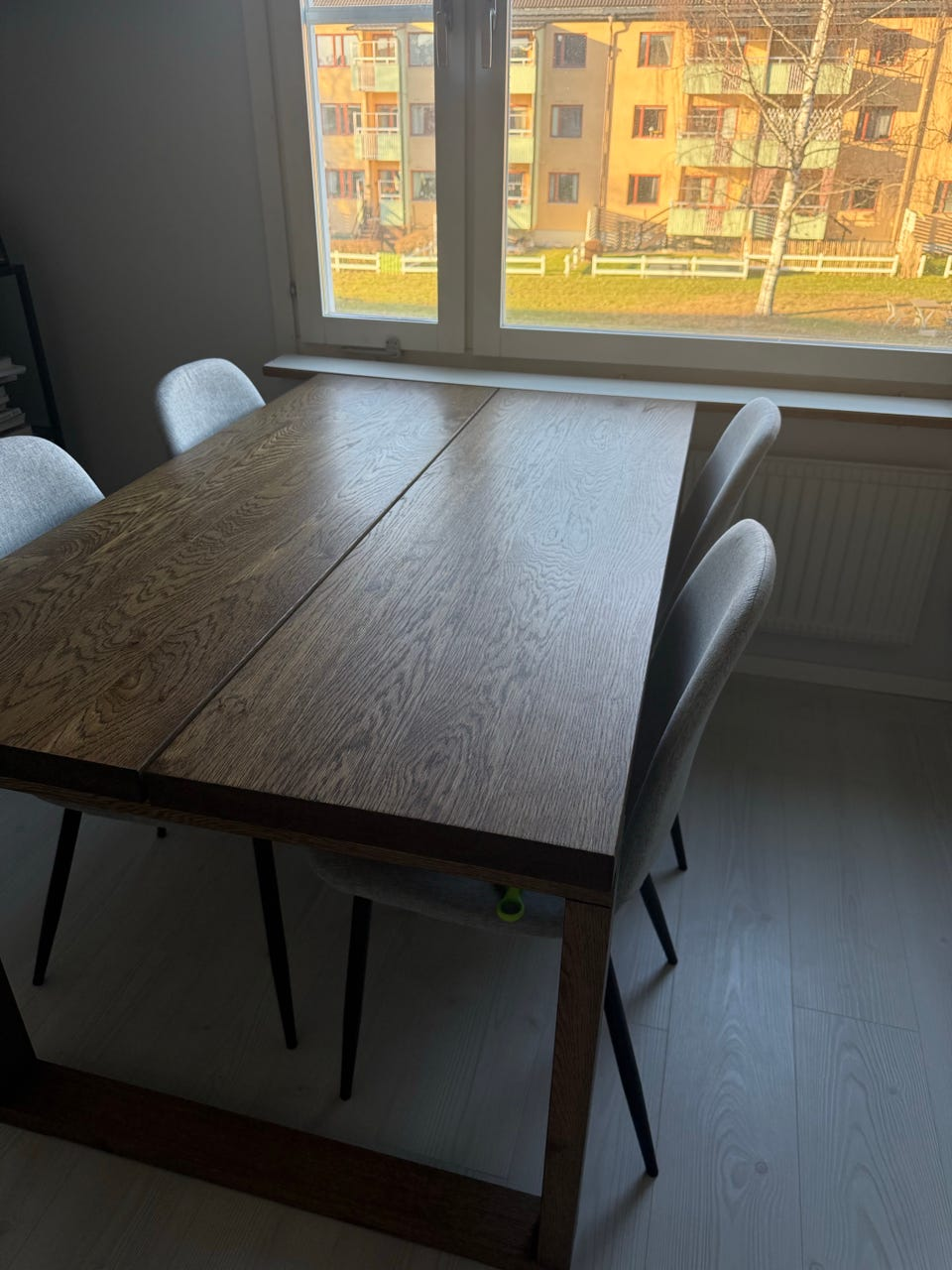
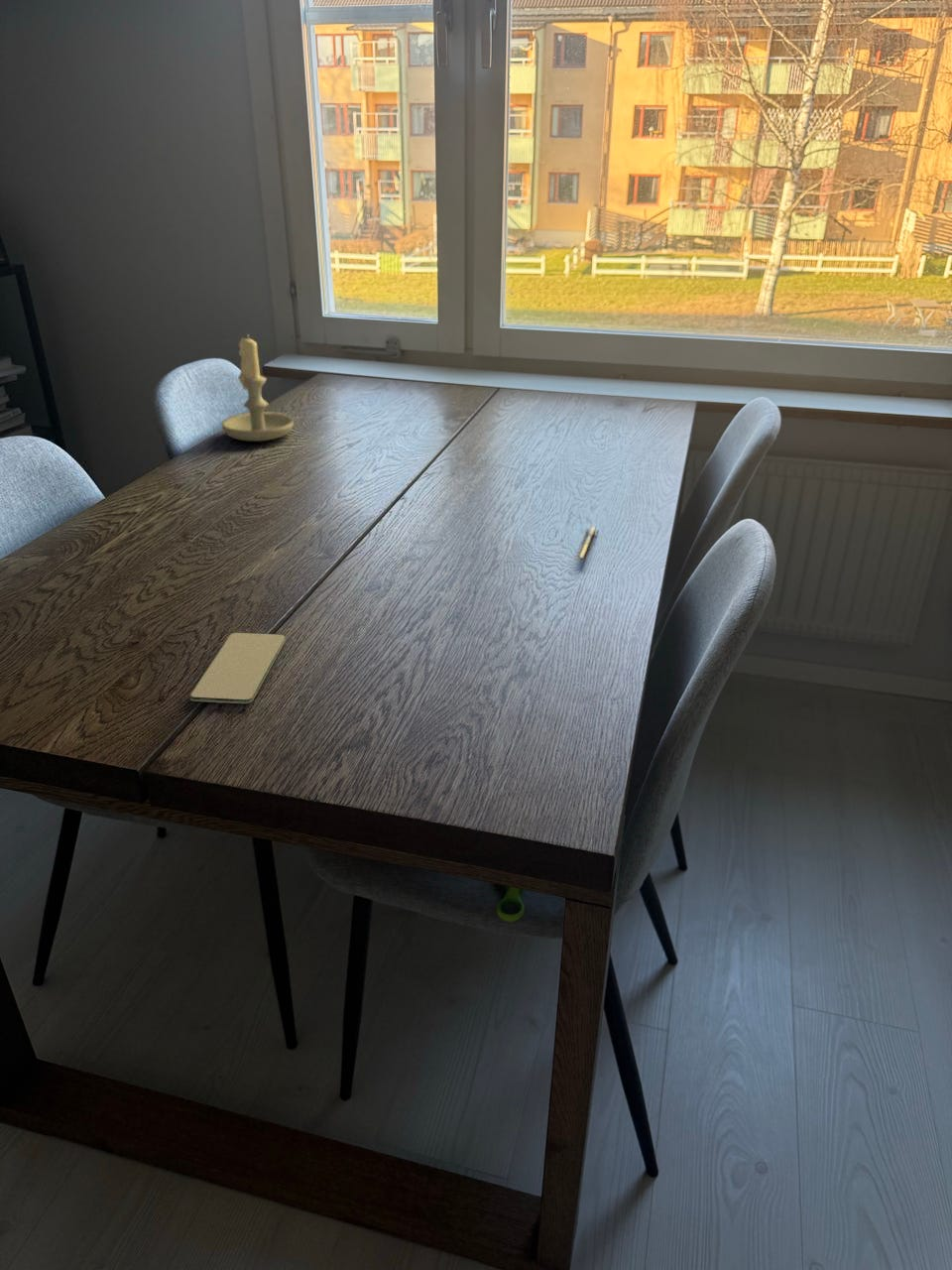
+ candle [221,333,295,443]
+ smartphone [188,631,288,704]
+ pen [574,526,599,562]
